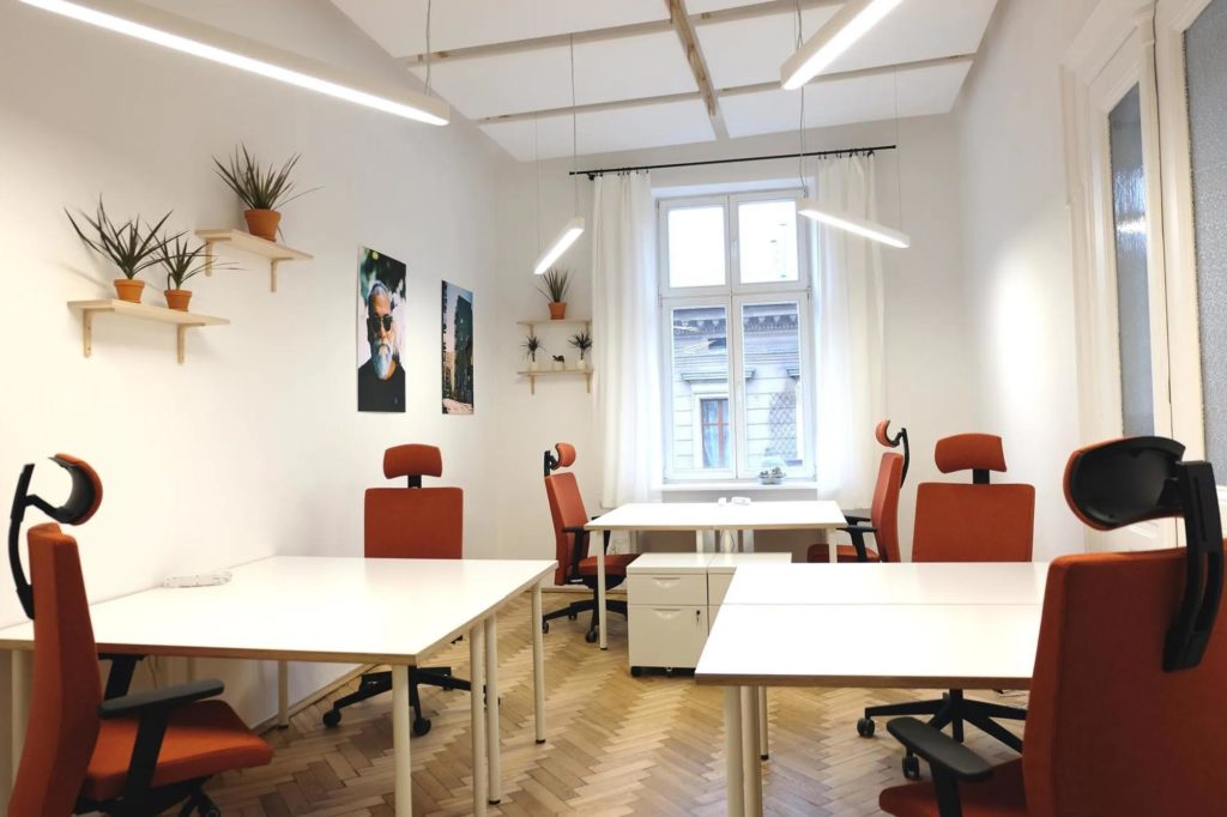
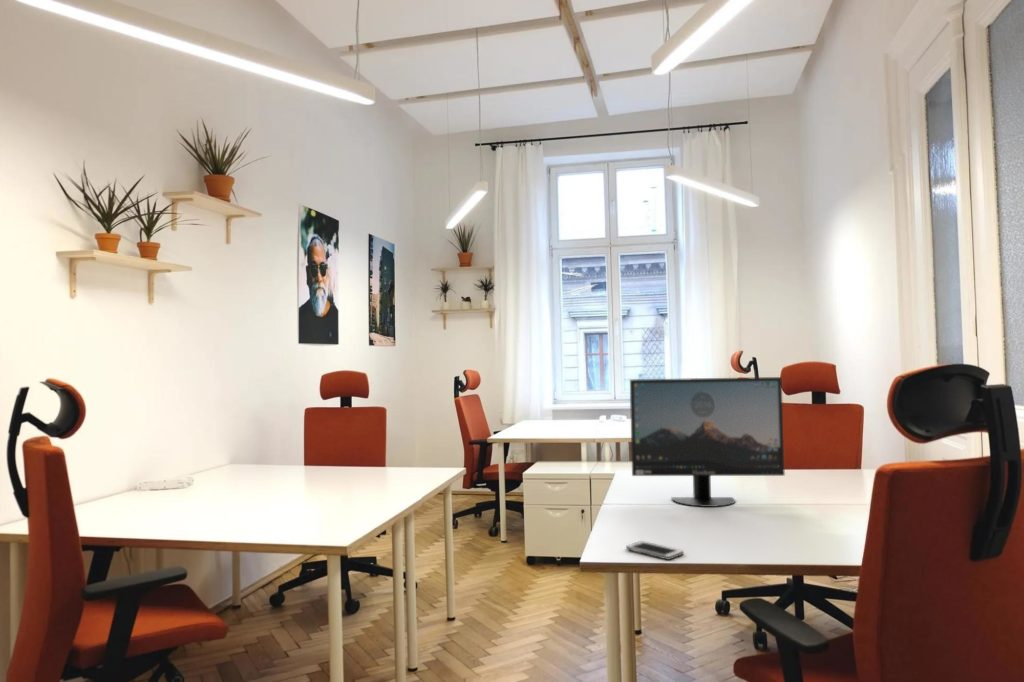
+ monitor [629,376,786,508]
+ cell phone [625,540,685,561]
